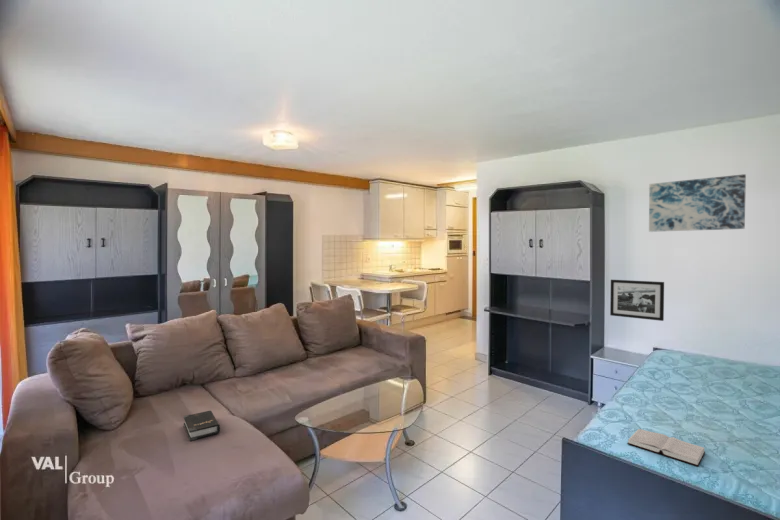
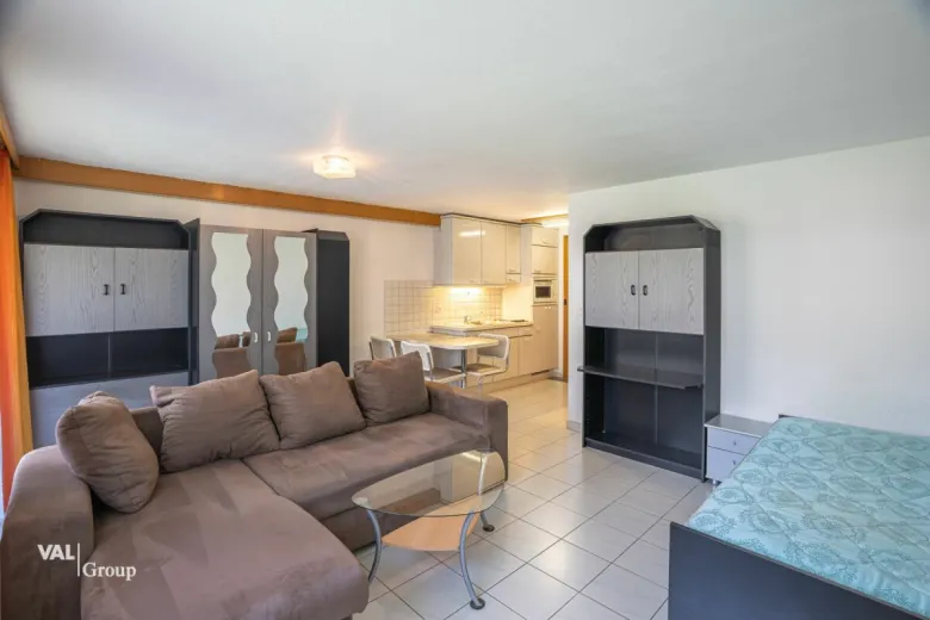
- picture frame [609,279,665,322]
- hardback book [183,410,221,442]
- wall art [648,173,747,233]
- hardback book [626,428,706,467]
